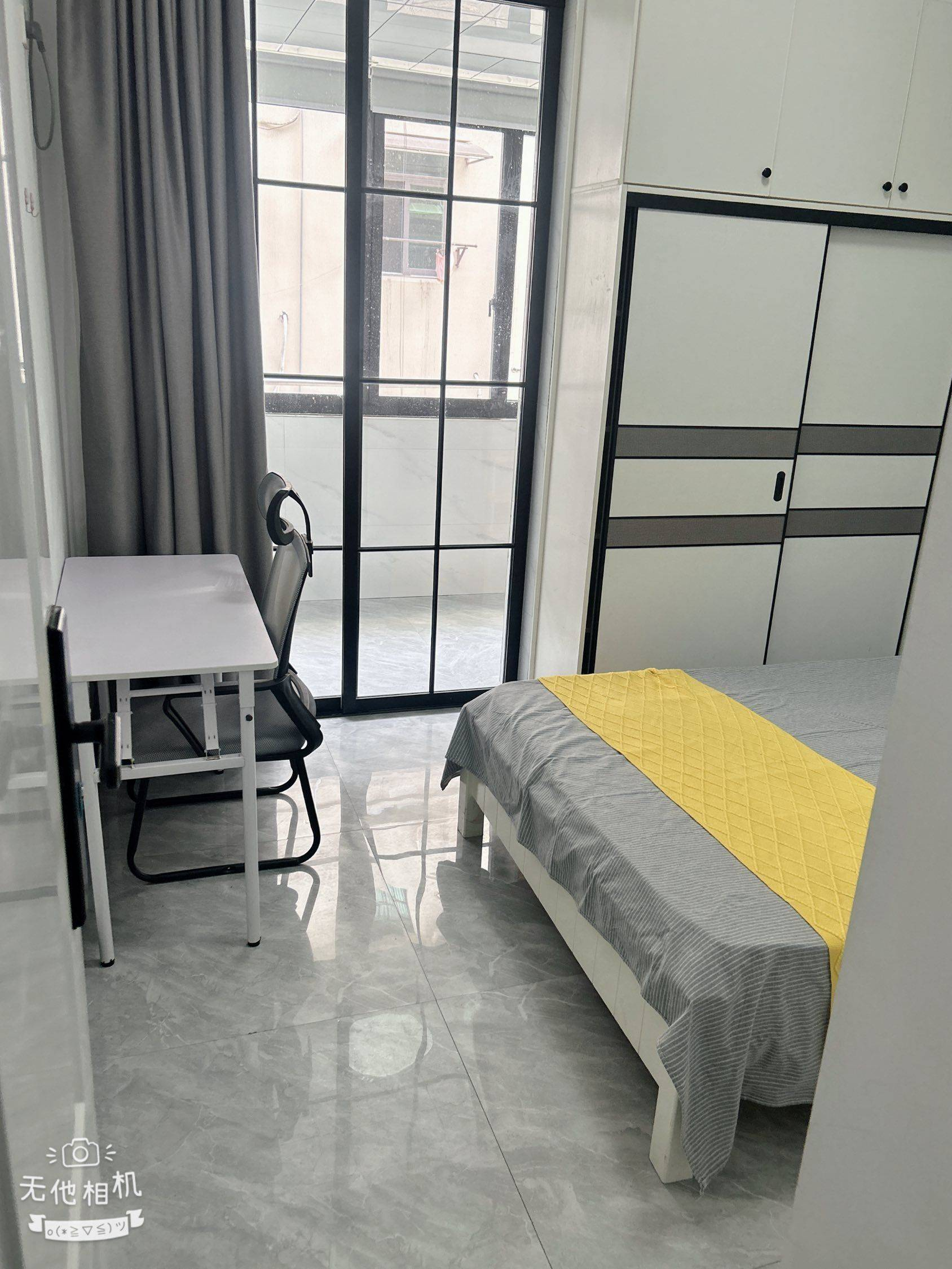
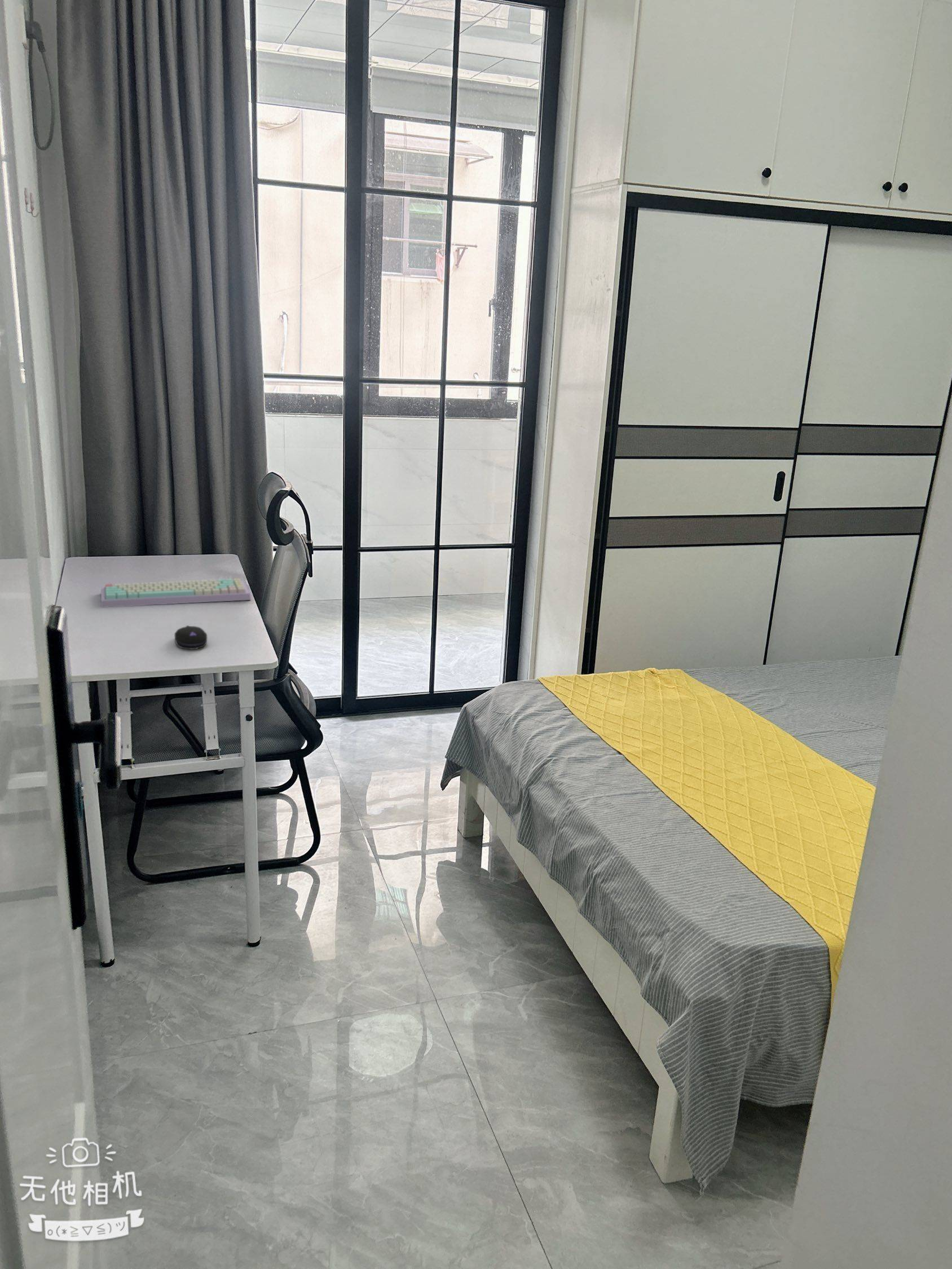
+ computer mouse [174,625,208,650]
+ keyboard [100,578,252,608]
